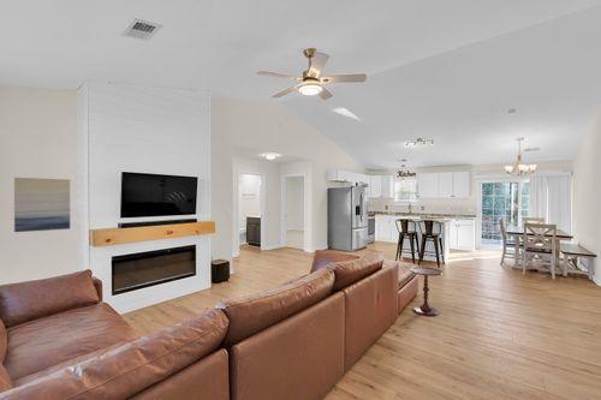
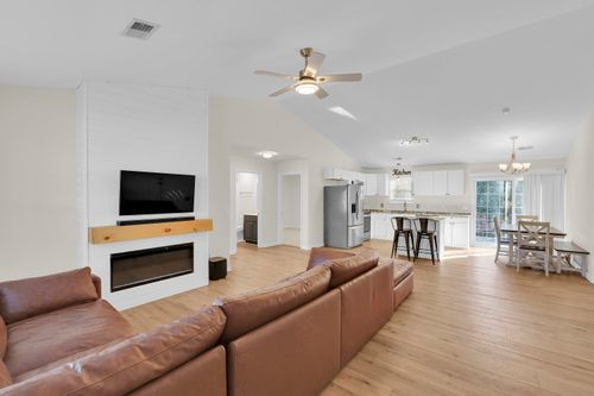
- wall art [13,177,71,233]
- side table [409,265,444,317]
